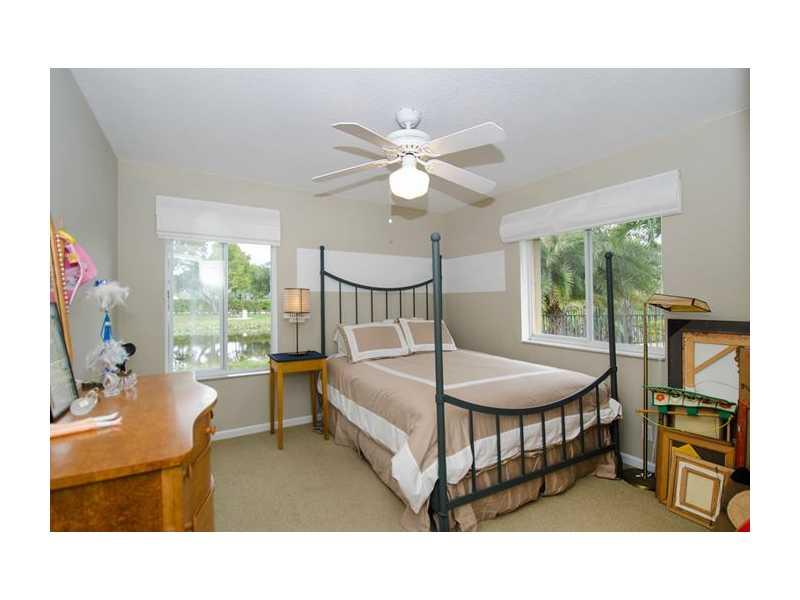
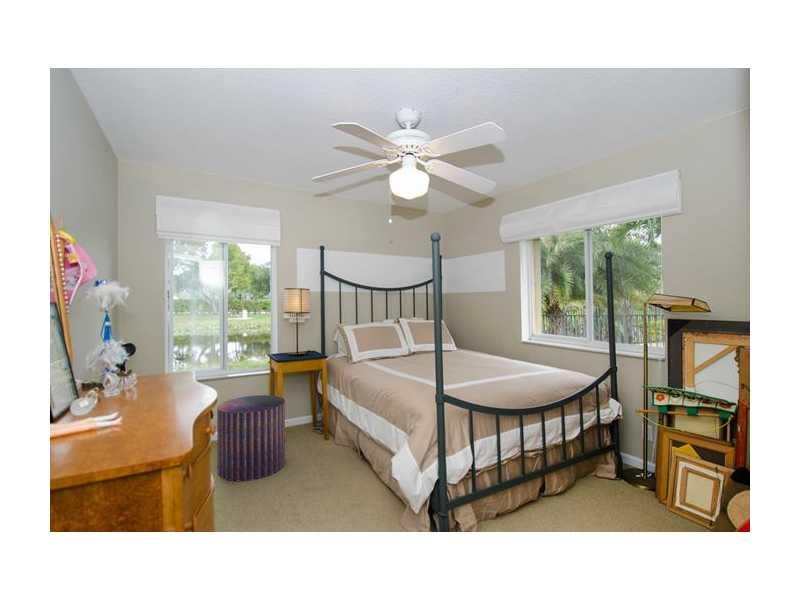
+ stool [216,394,286,482]
